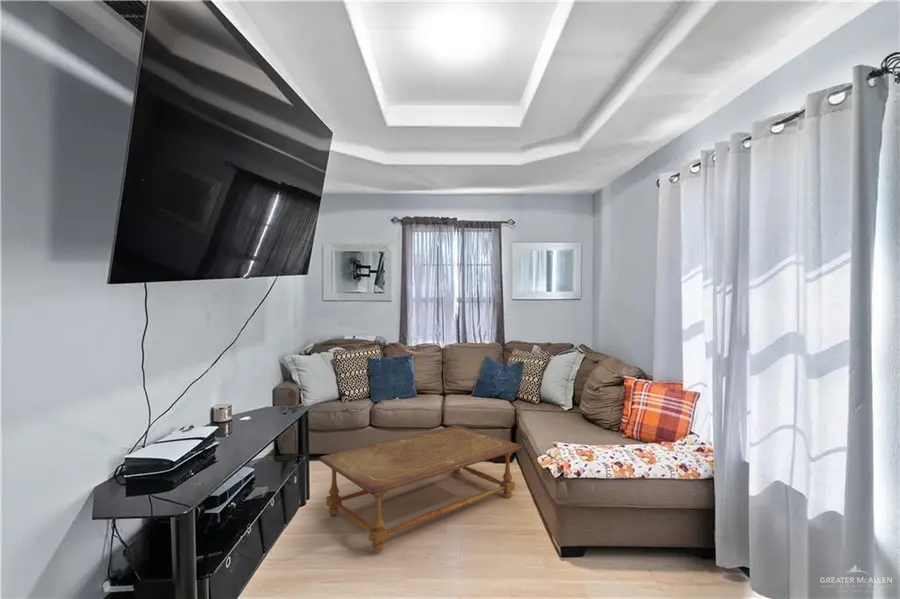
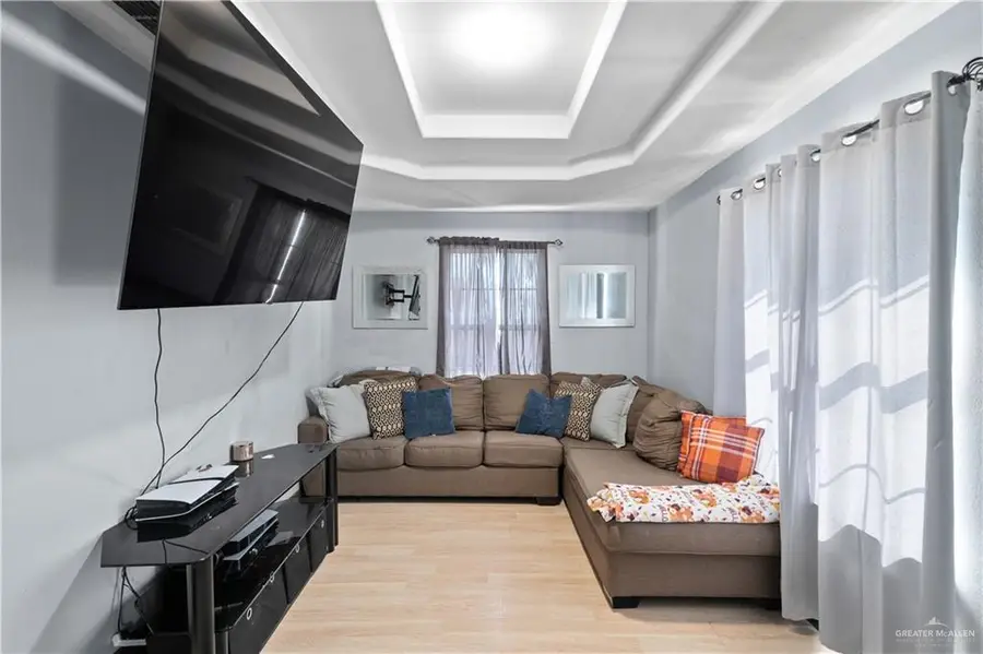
- coffee table [318,424,523,553]
